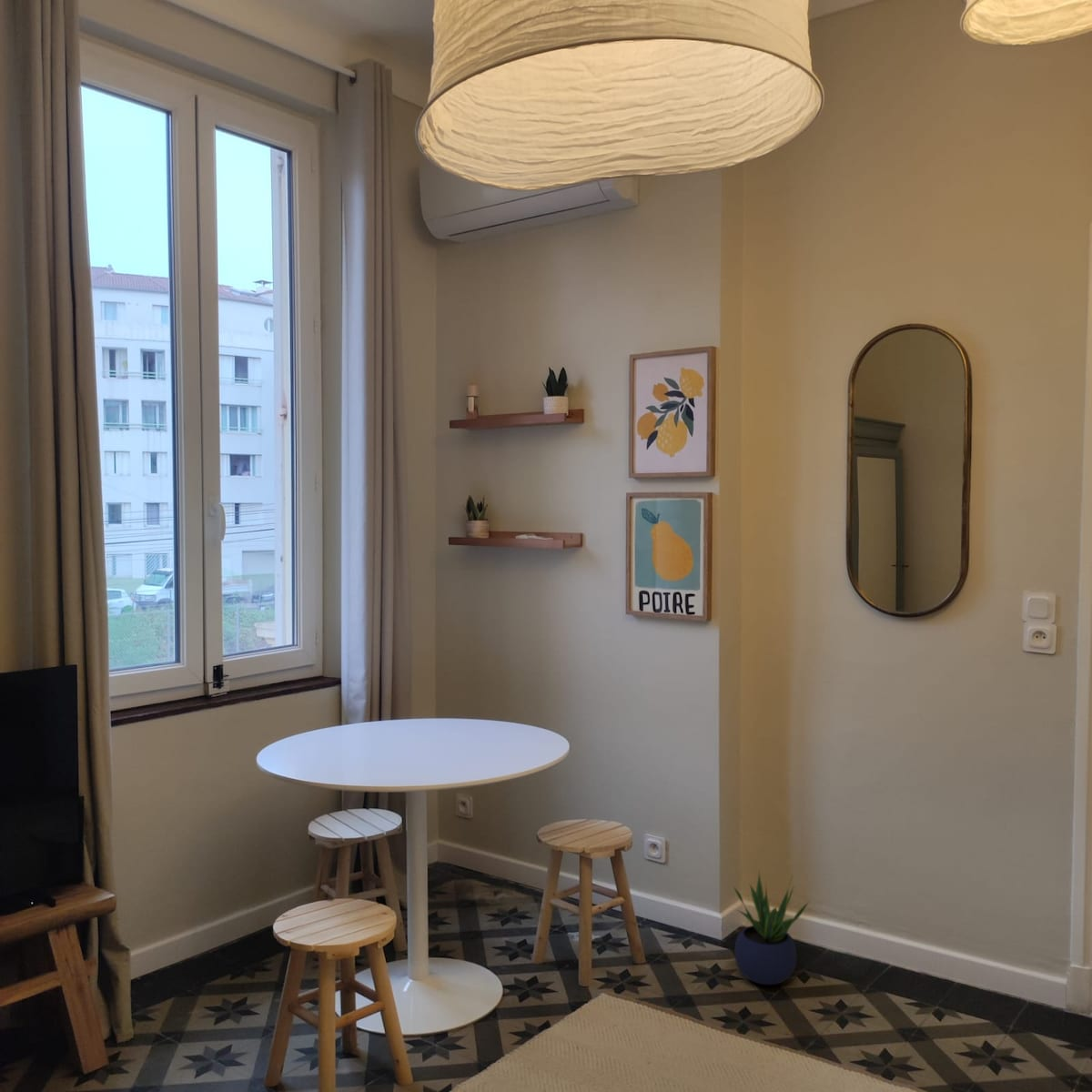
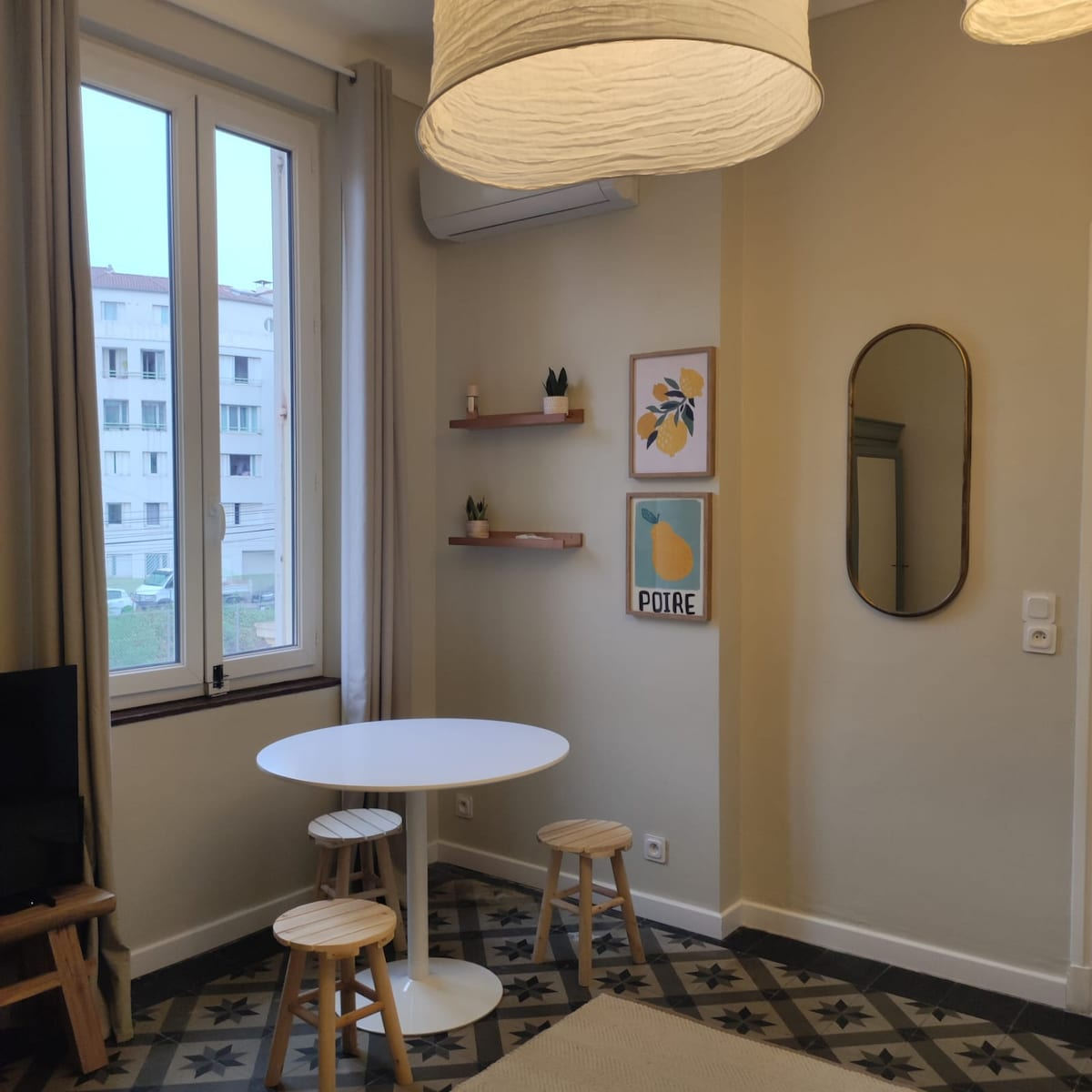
- potted plant [733,871,810,986]
